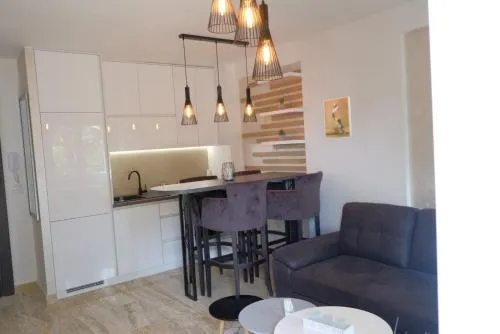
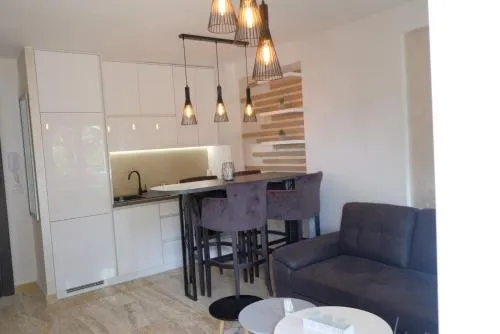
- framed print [323,95,353,140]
